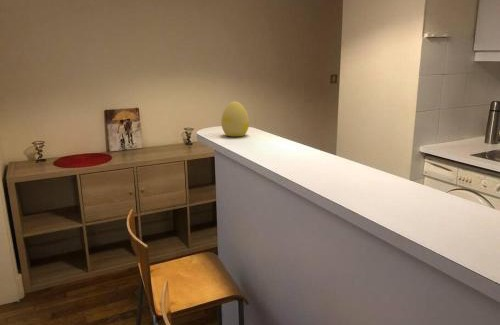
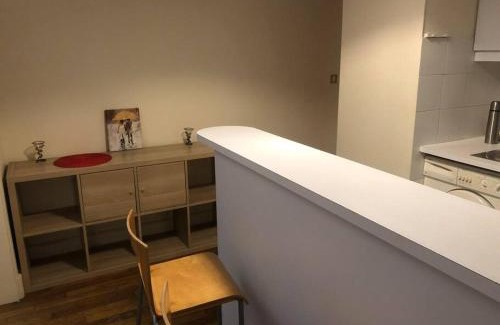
- decorative egg [220,100,250,137]
